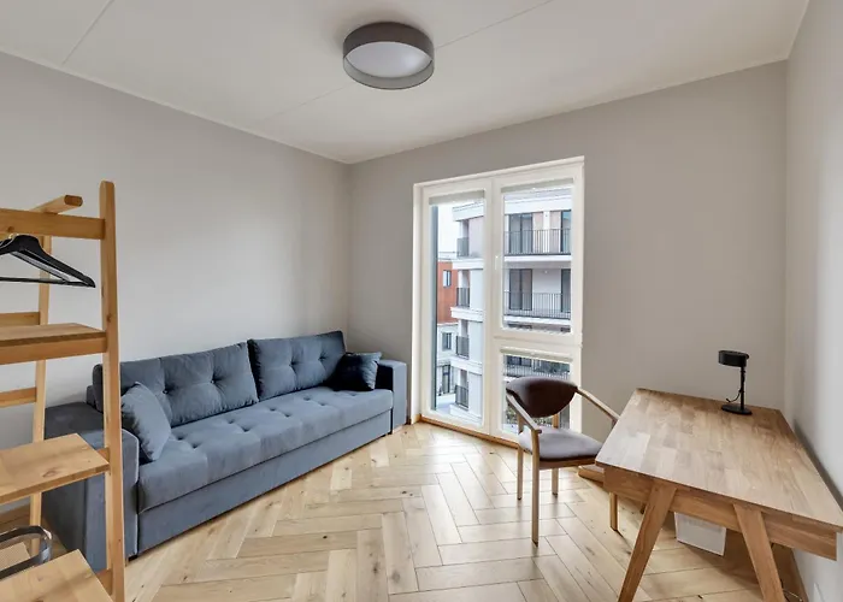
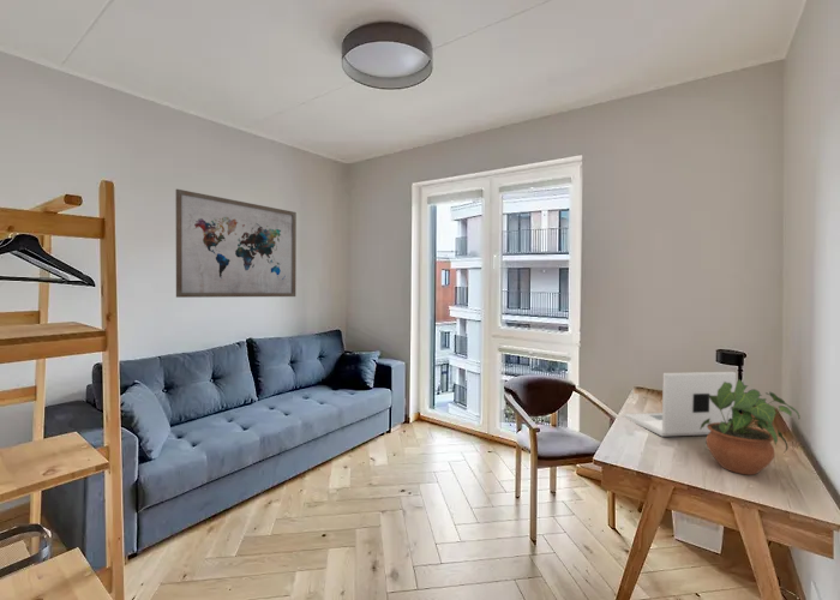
+ potted plant [701,379,802,476]
+ laptop [623,371,738,438]
+ wall art [175,188,298,299]
